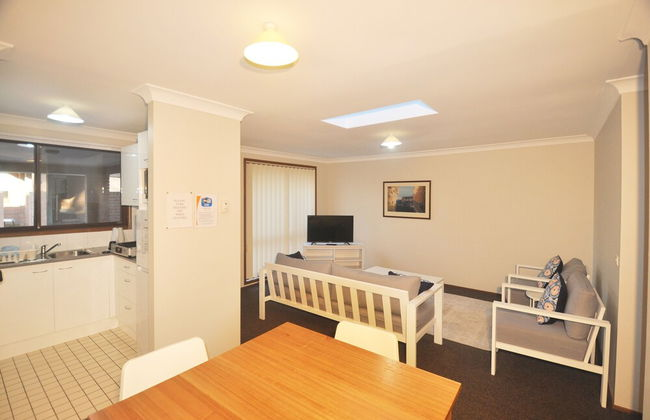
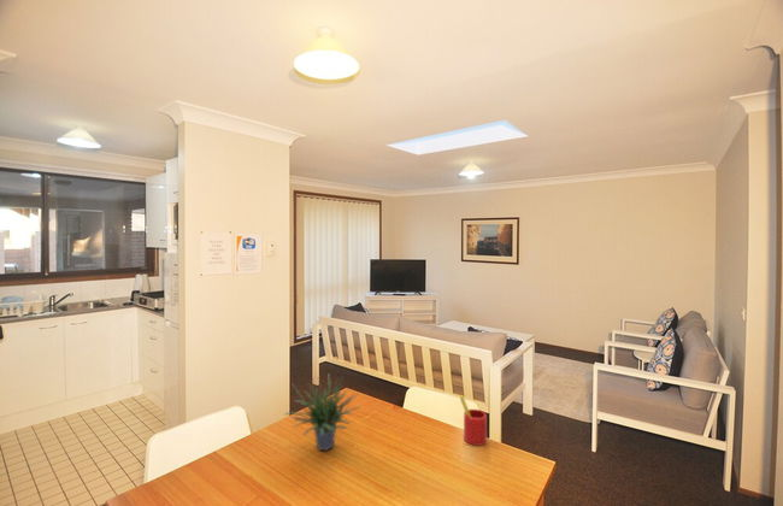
+ straw [458,394,488,447]
+ potted plant [283,375,361,452]
